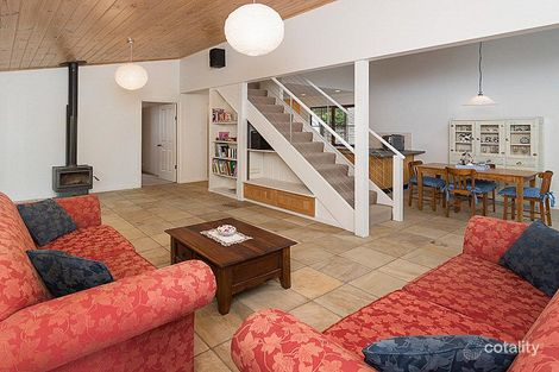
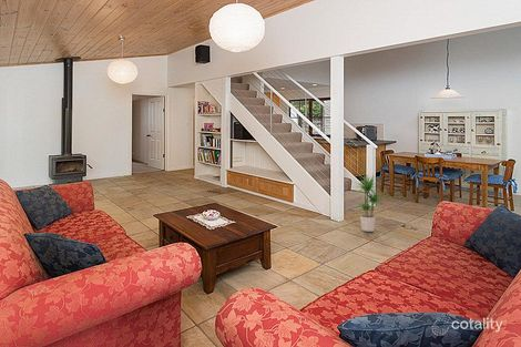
+ potted plant [350,174,389,233]
